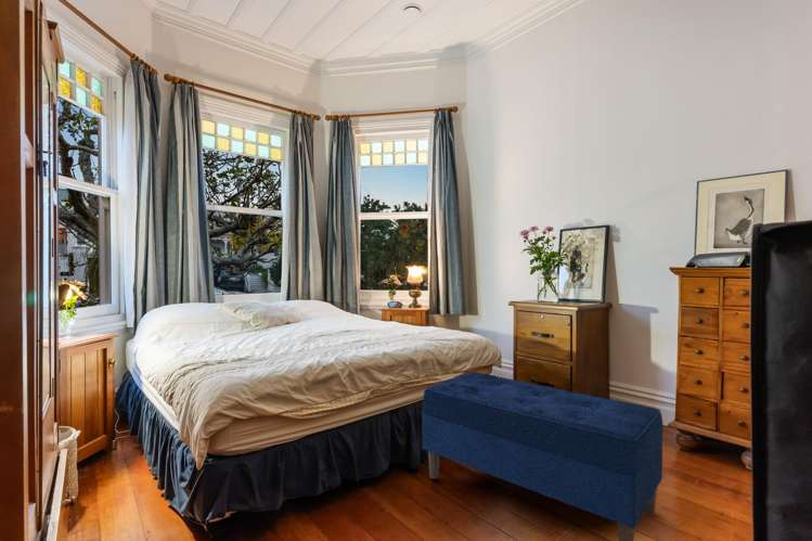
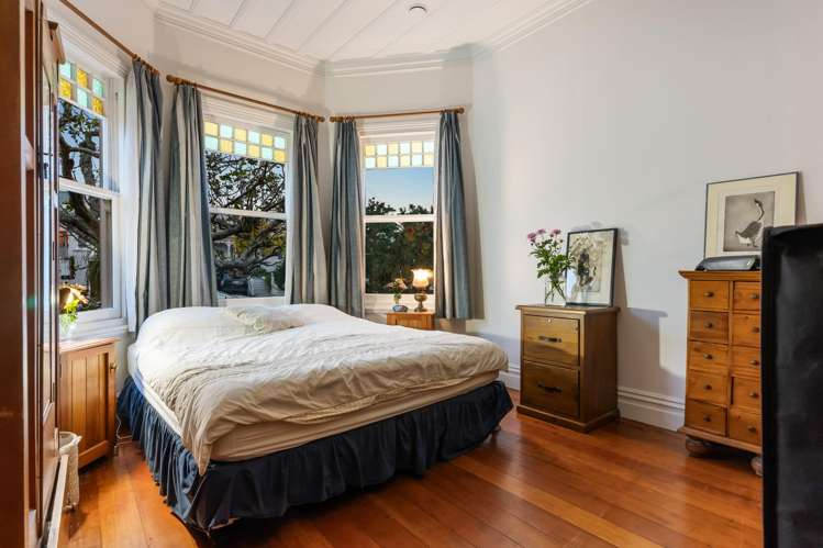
- bench [421,371,665,541]
